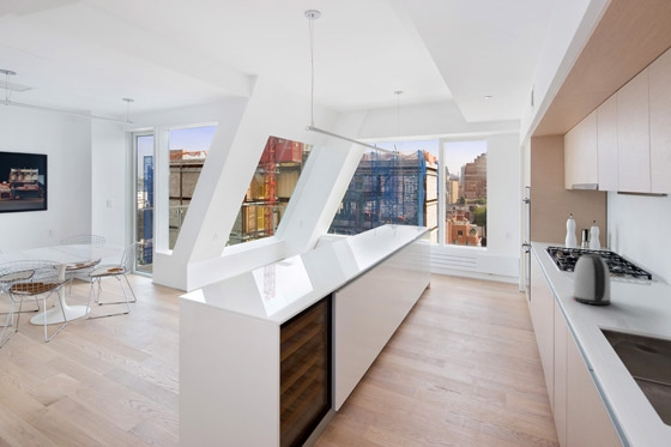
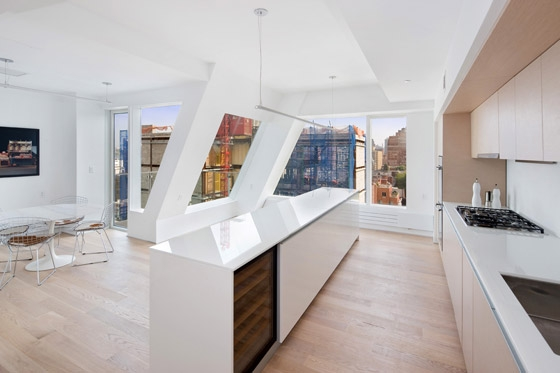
- kettle [572,253,612,306]
